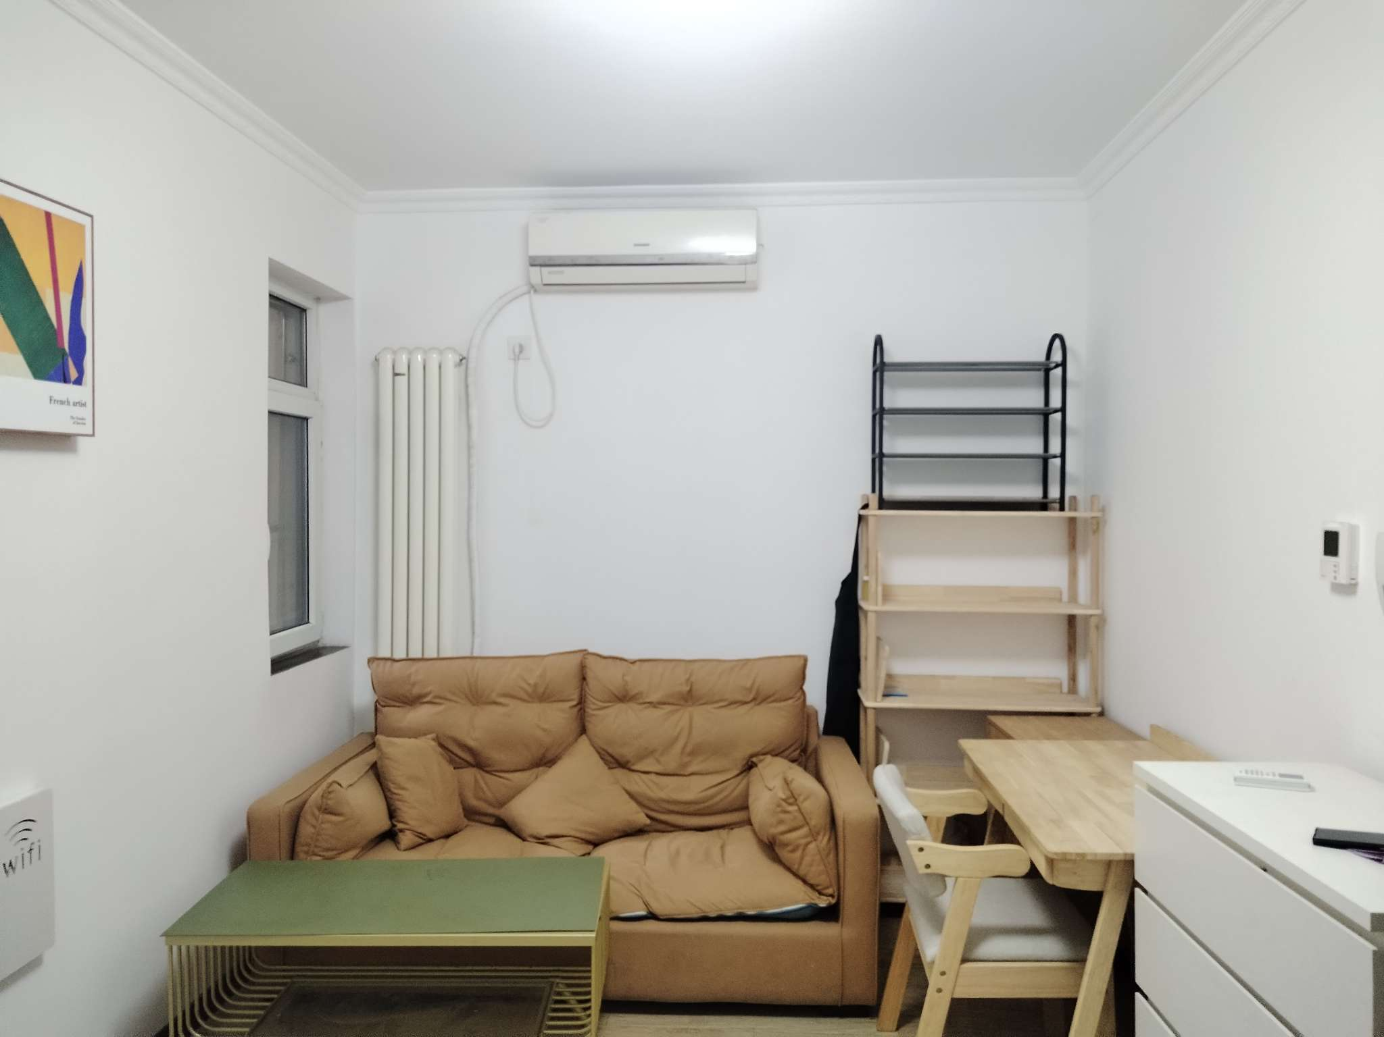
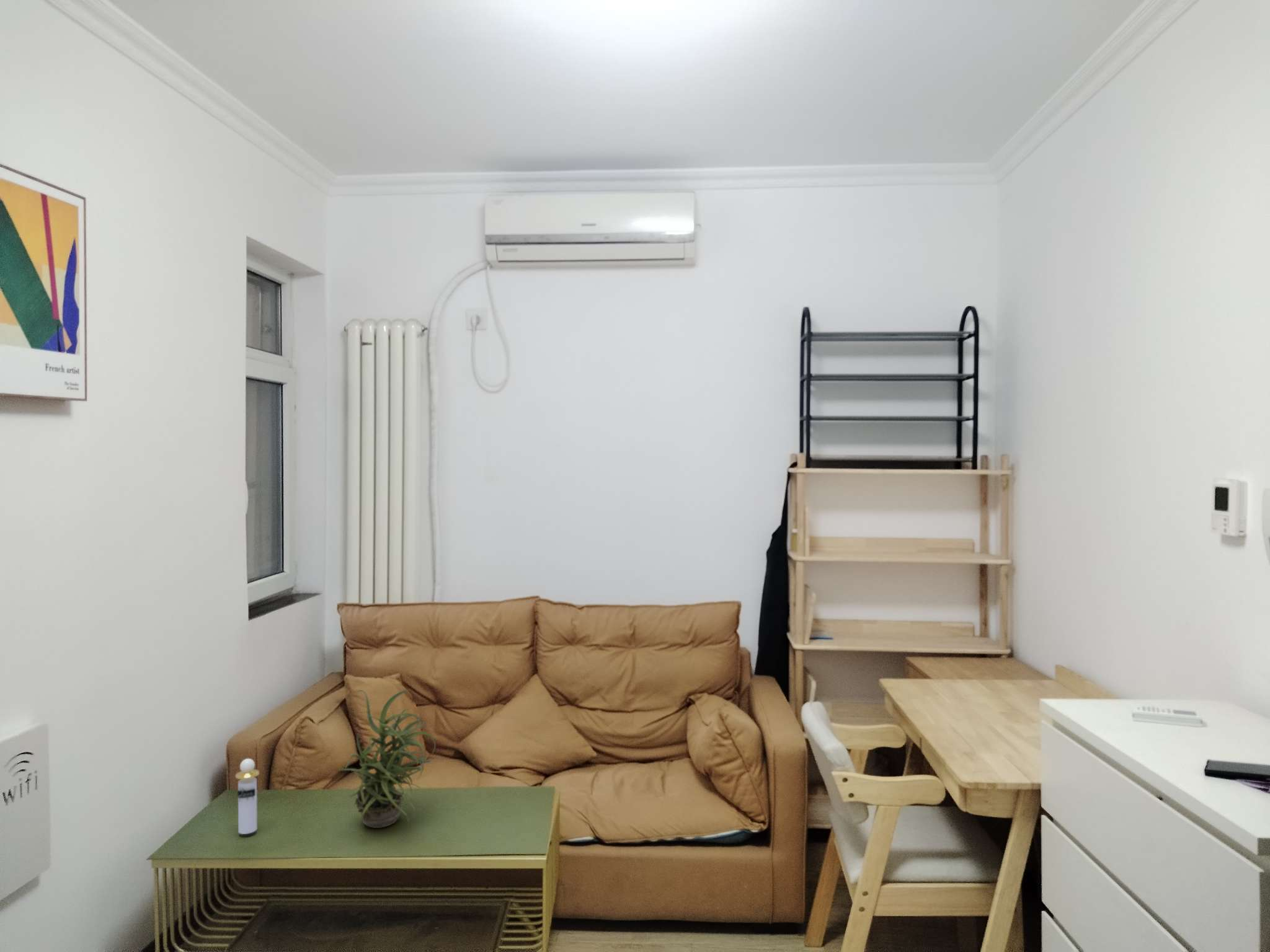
+ perfume bottle [235,758,260,835]
+ potted plant [338,689,437,829]
